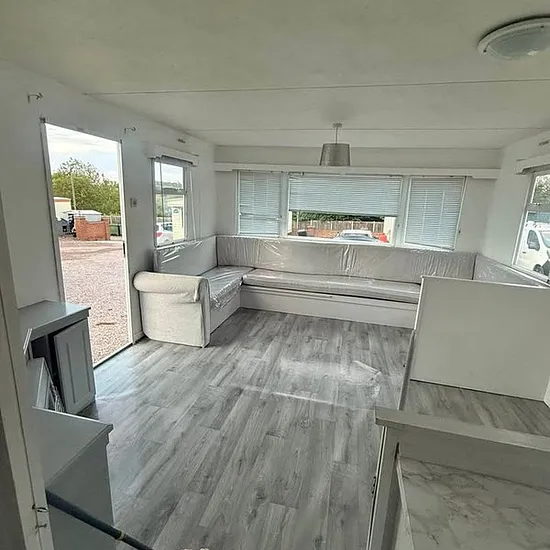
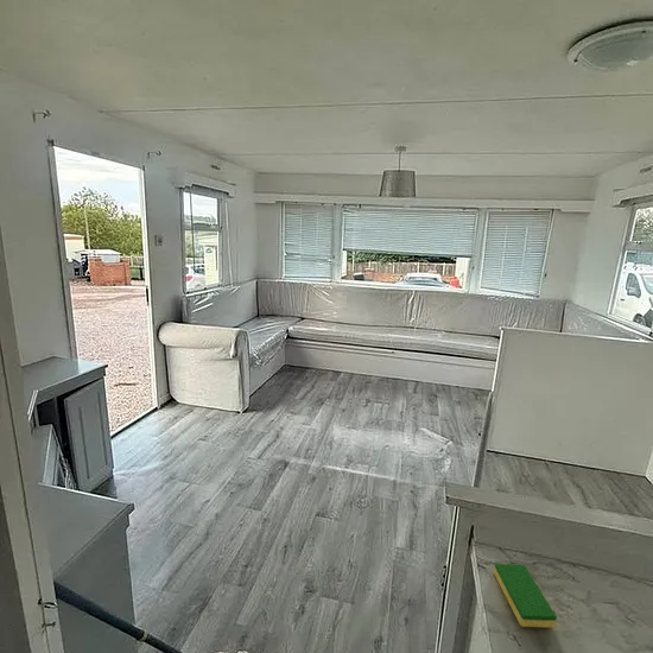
+ dish sponge [493,563,558,629]
